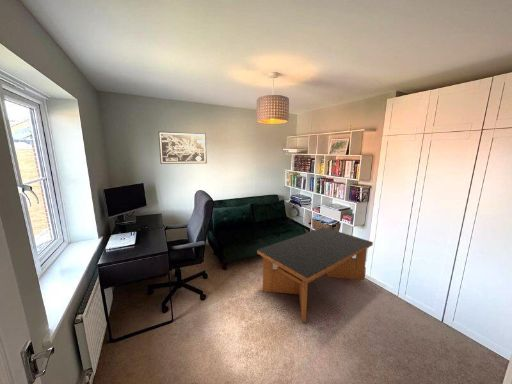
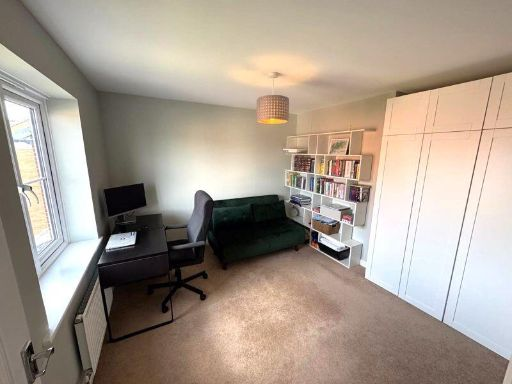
- wall art [157,130,208,165]
- coffee table [256,226,374,323]
